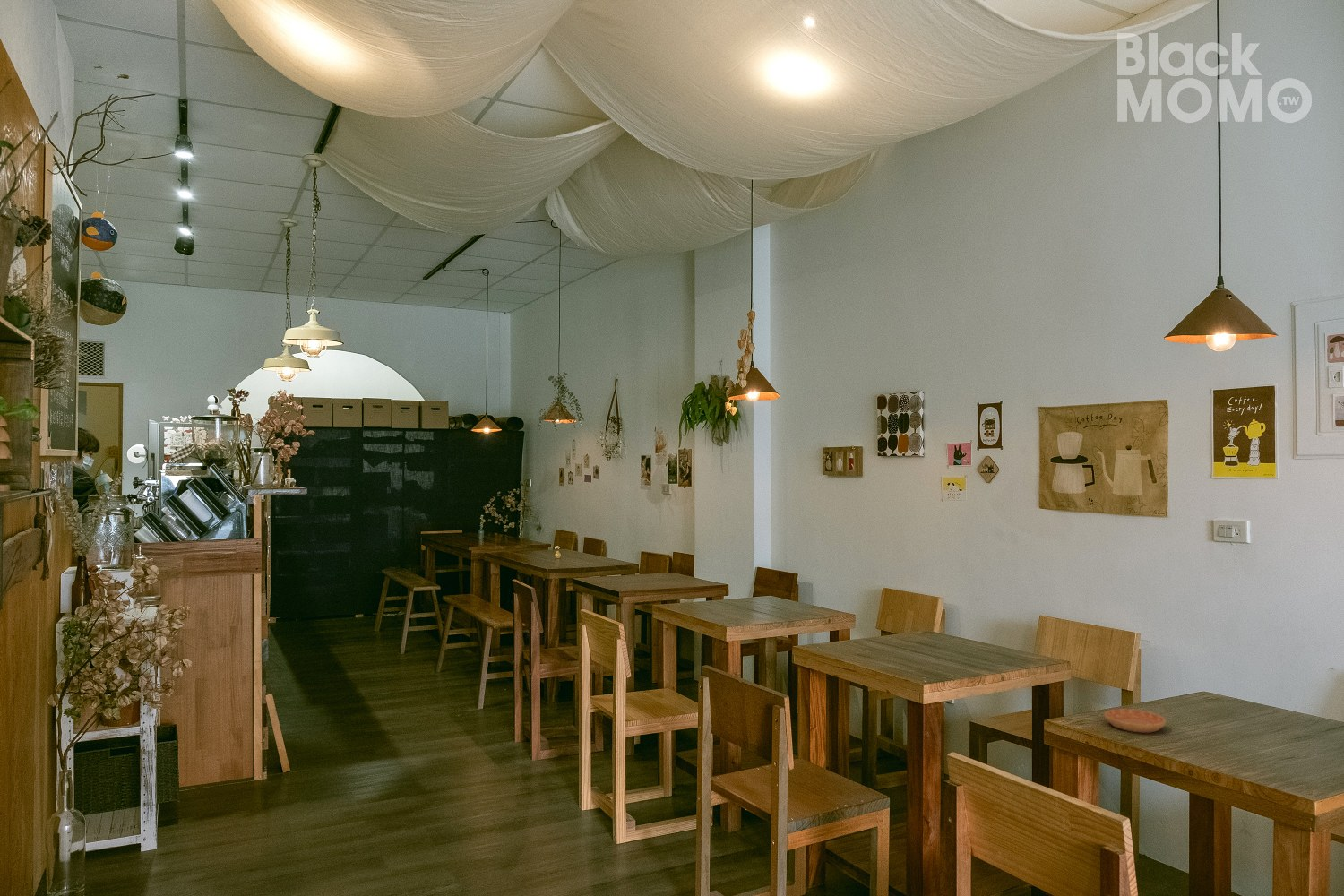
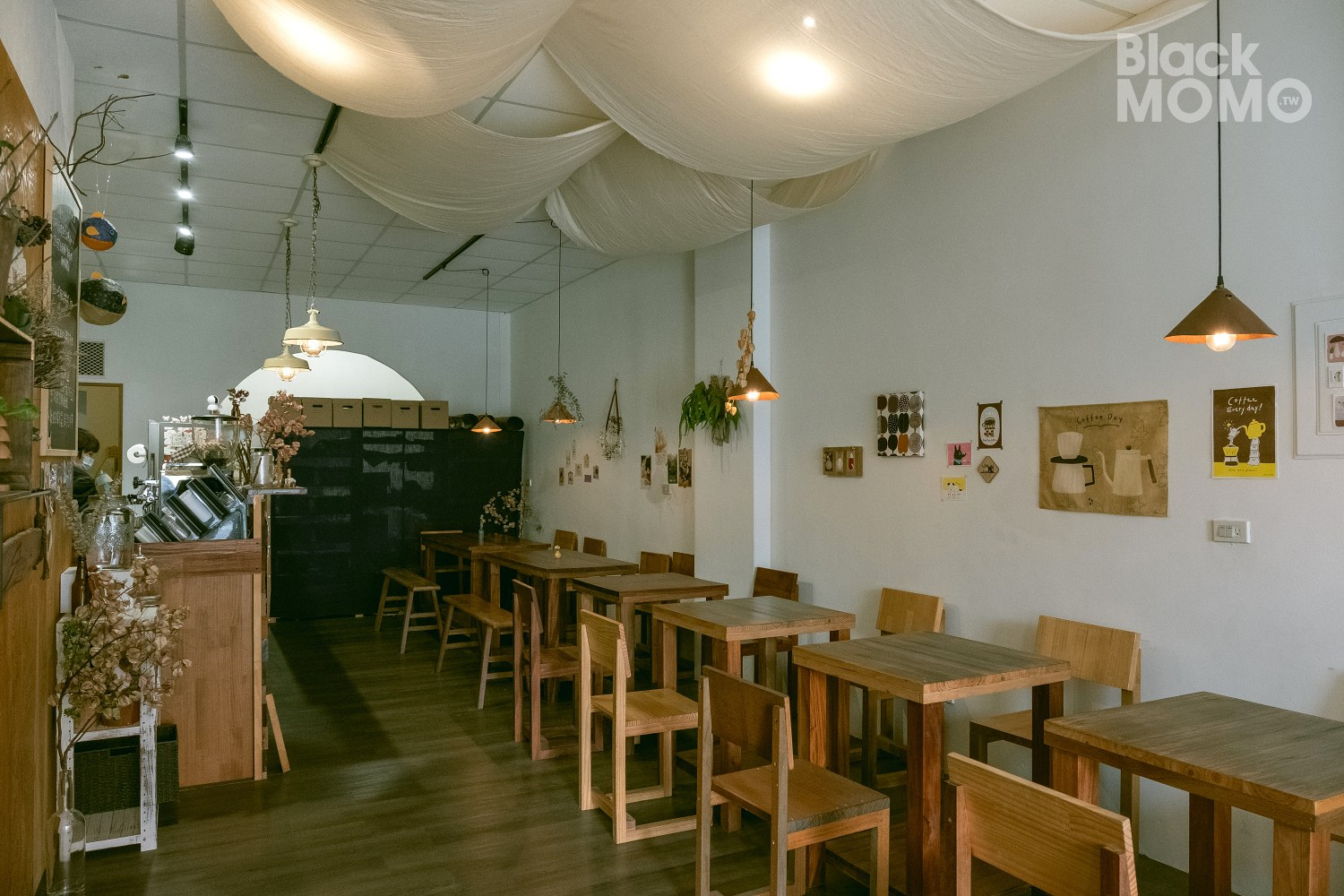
- saucer [1104,708,1167,734]
